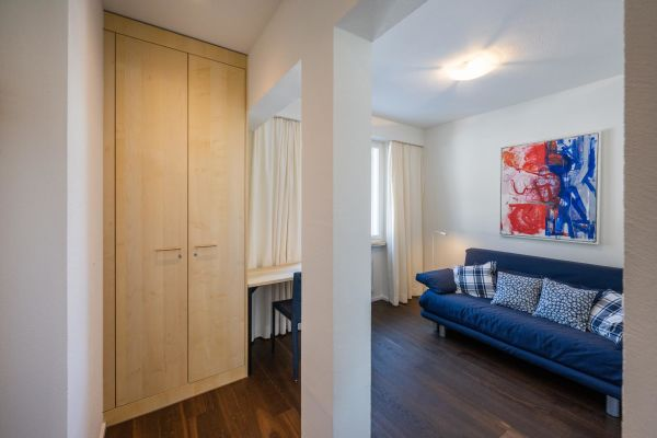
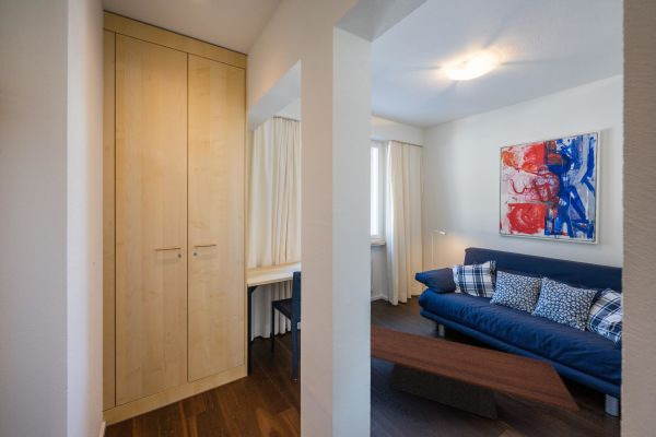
+ coffee table [370,324,581,422]
